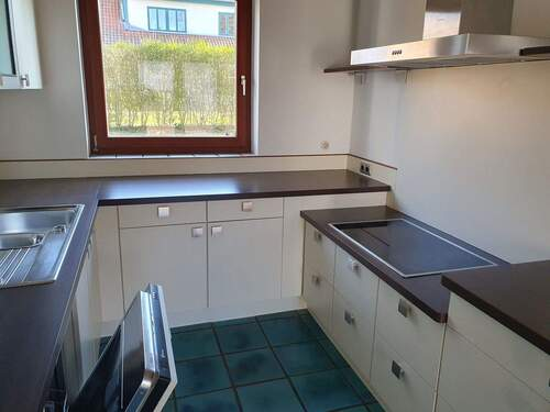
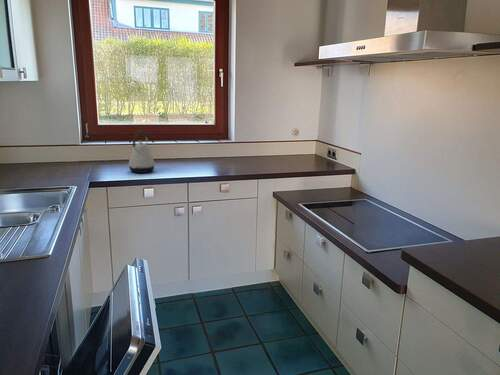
+ kettle [127,130,156,174]
